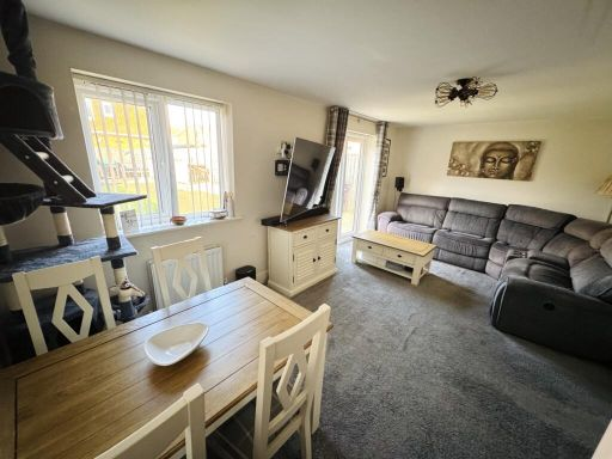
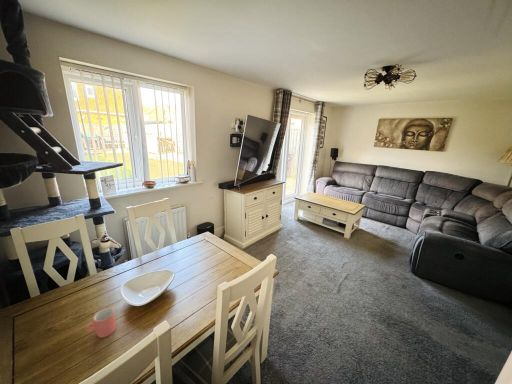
+ cup [84,307,117,339]
